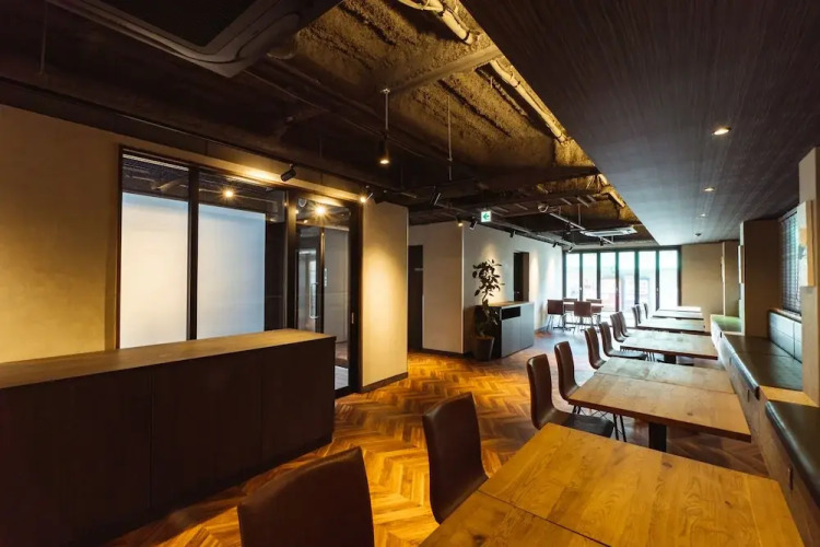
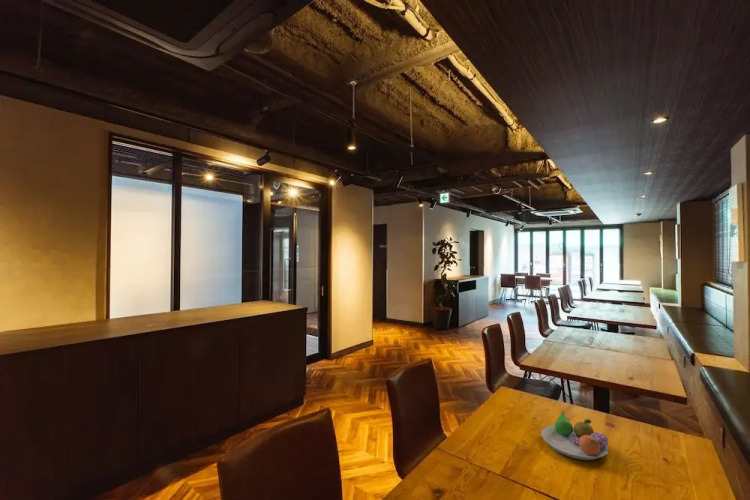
+ fruit bowl [540,411,610,461]
